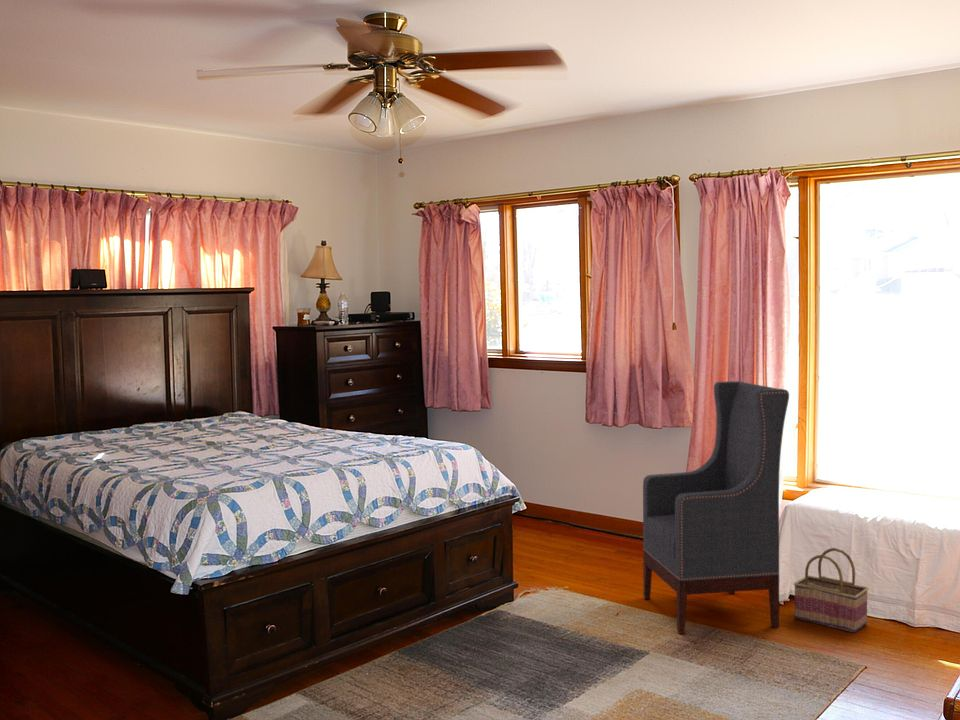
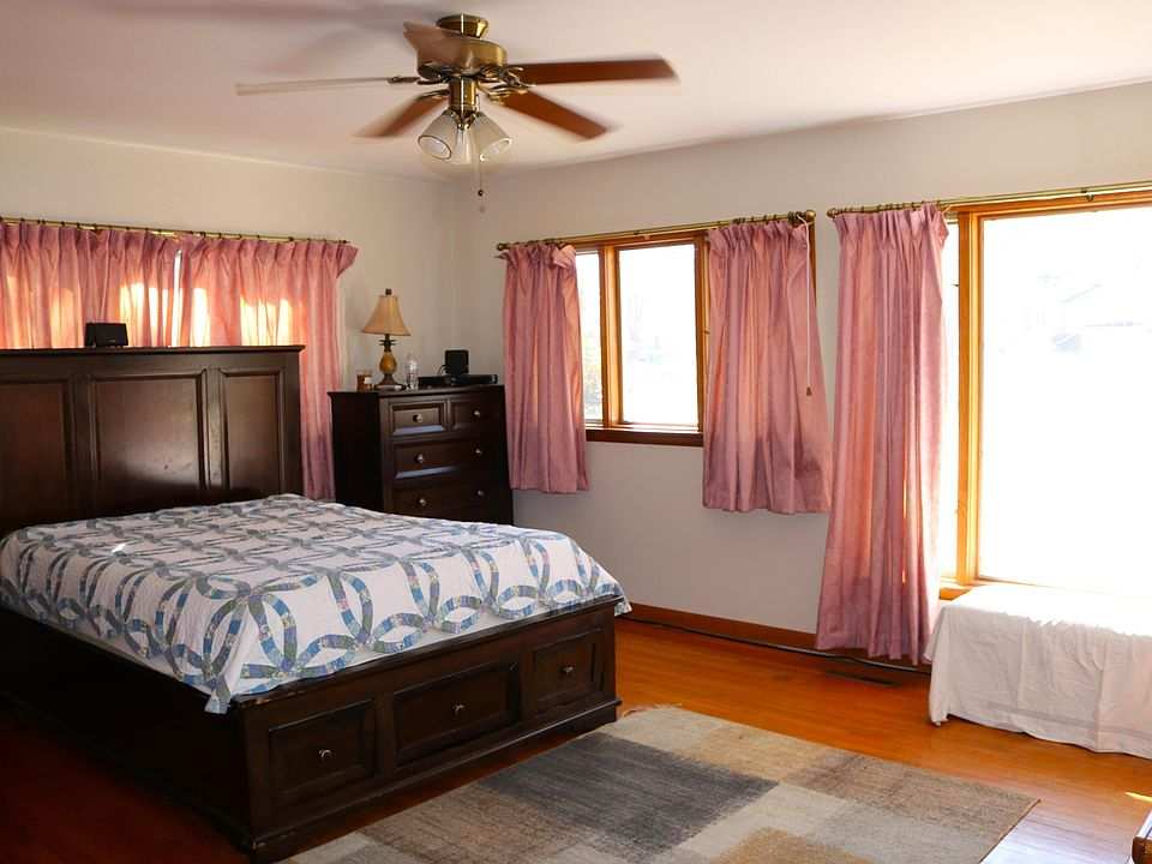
- basket [793,547,870,633]
- armchair [642,380,790,635]
